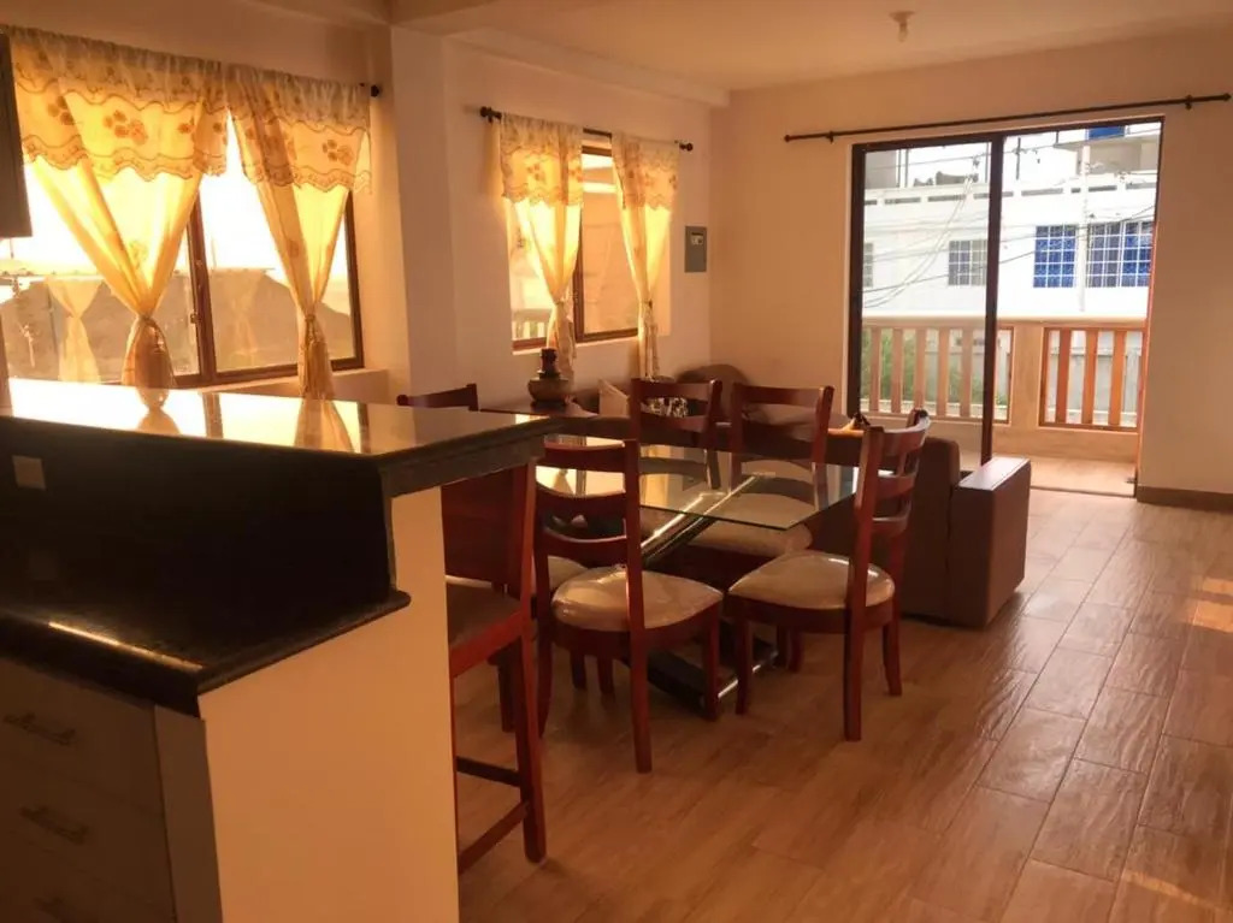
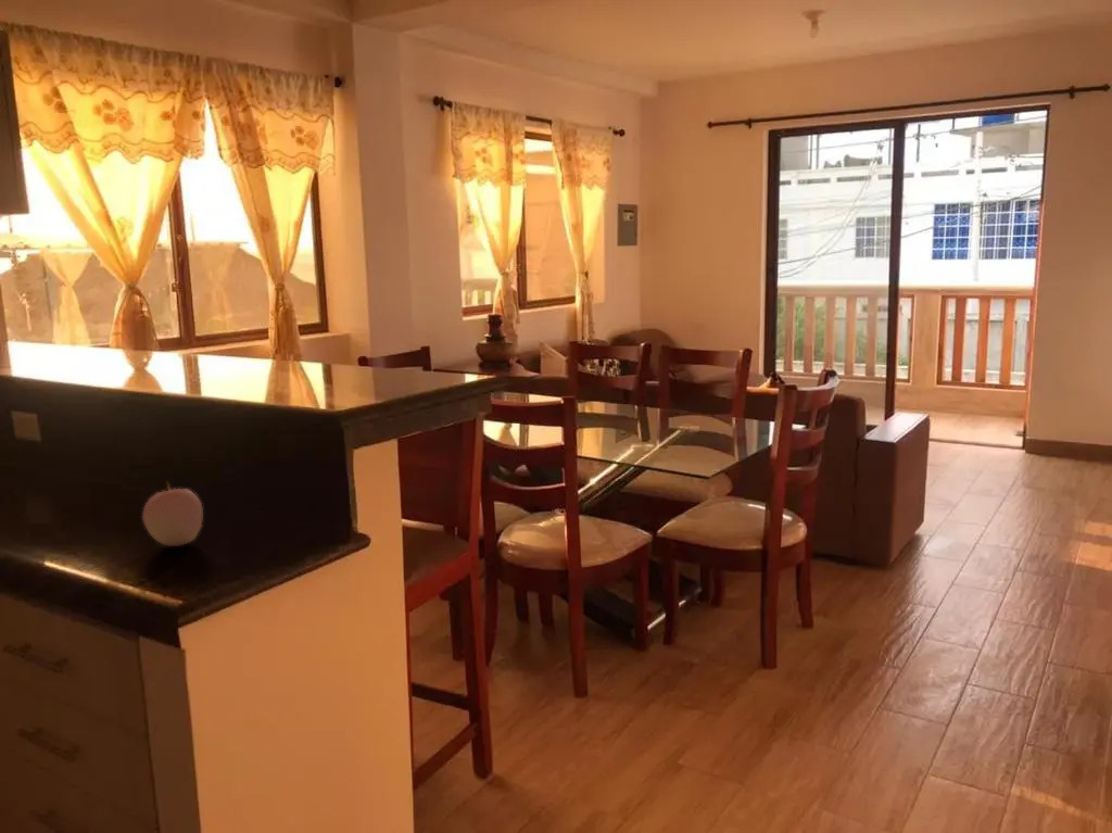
+ apple [141,481,204,547]
